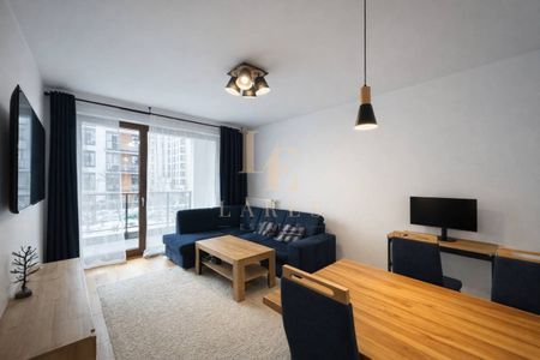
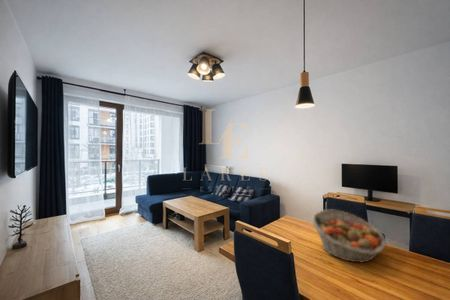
+ fruit basket [310,209,387,264]
